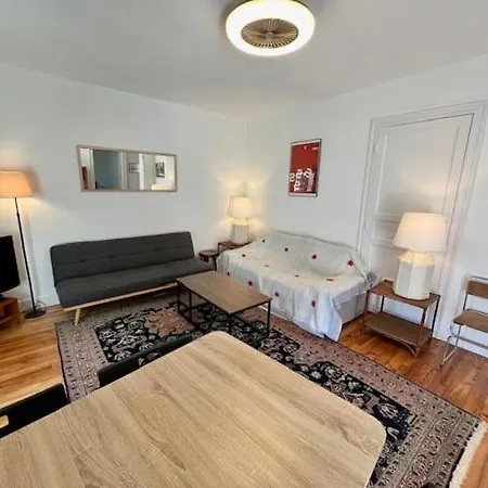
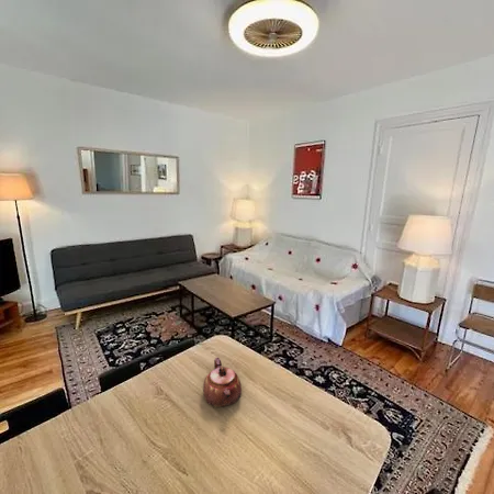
+ teapot [202,357,243,407]
